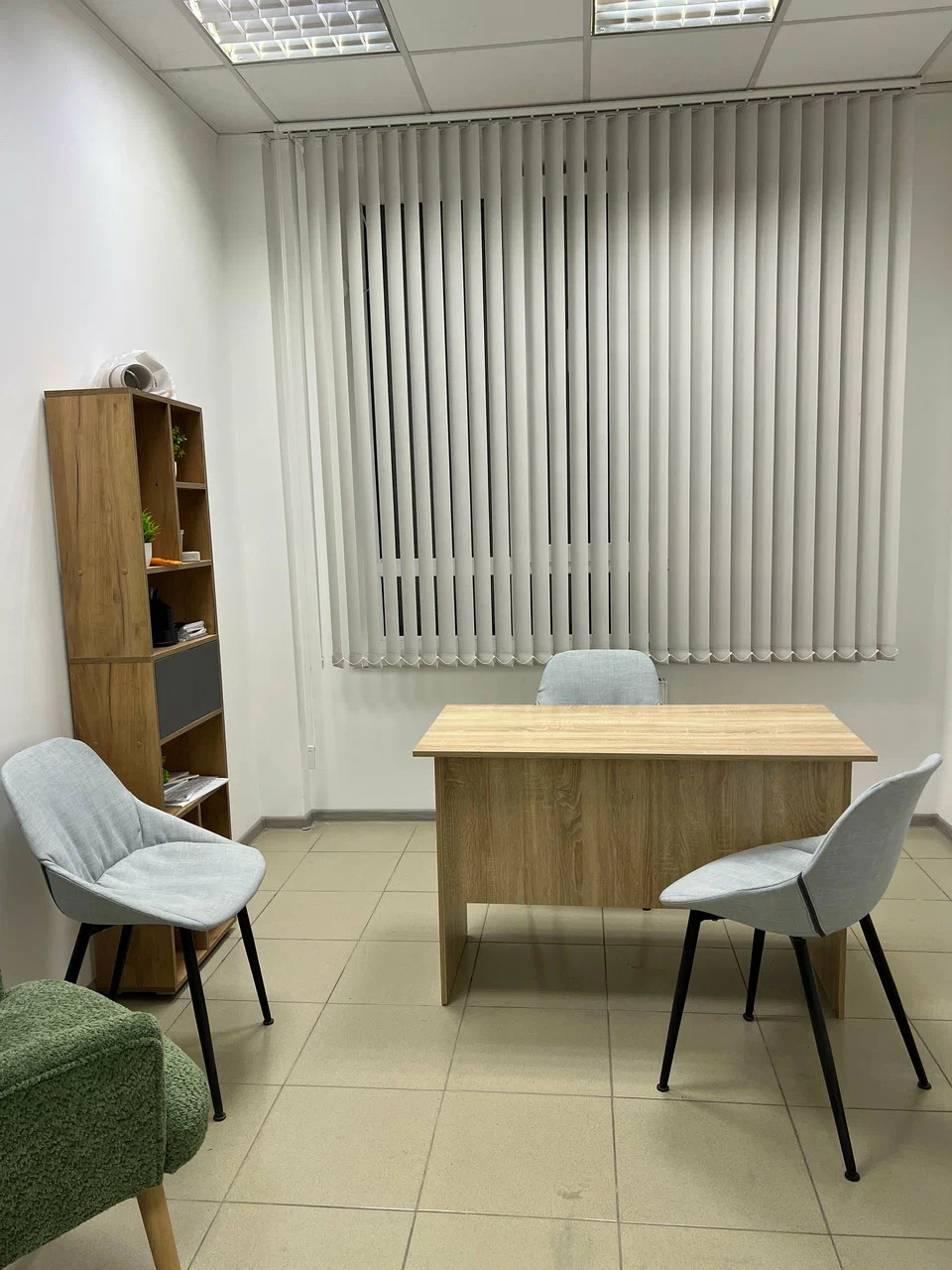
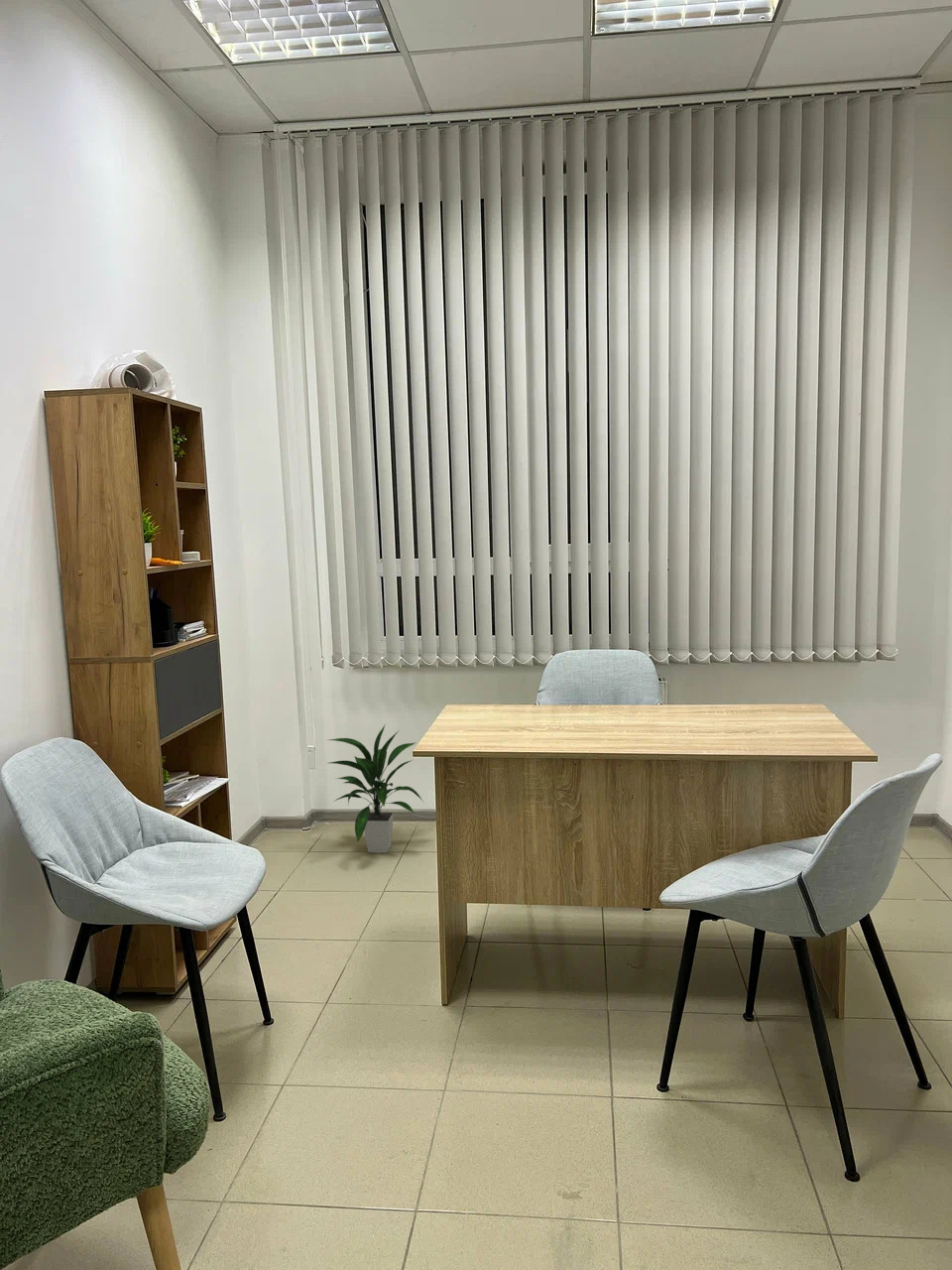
+ indoor plant [327,722,424,854]
